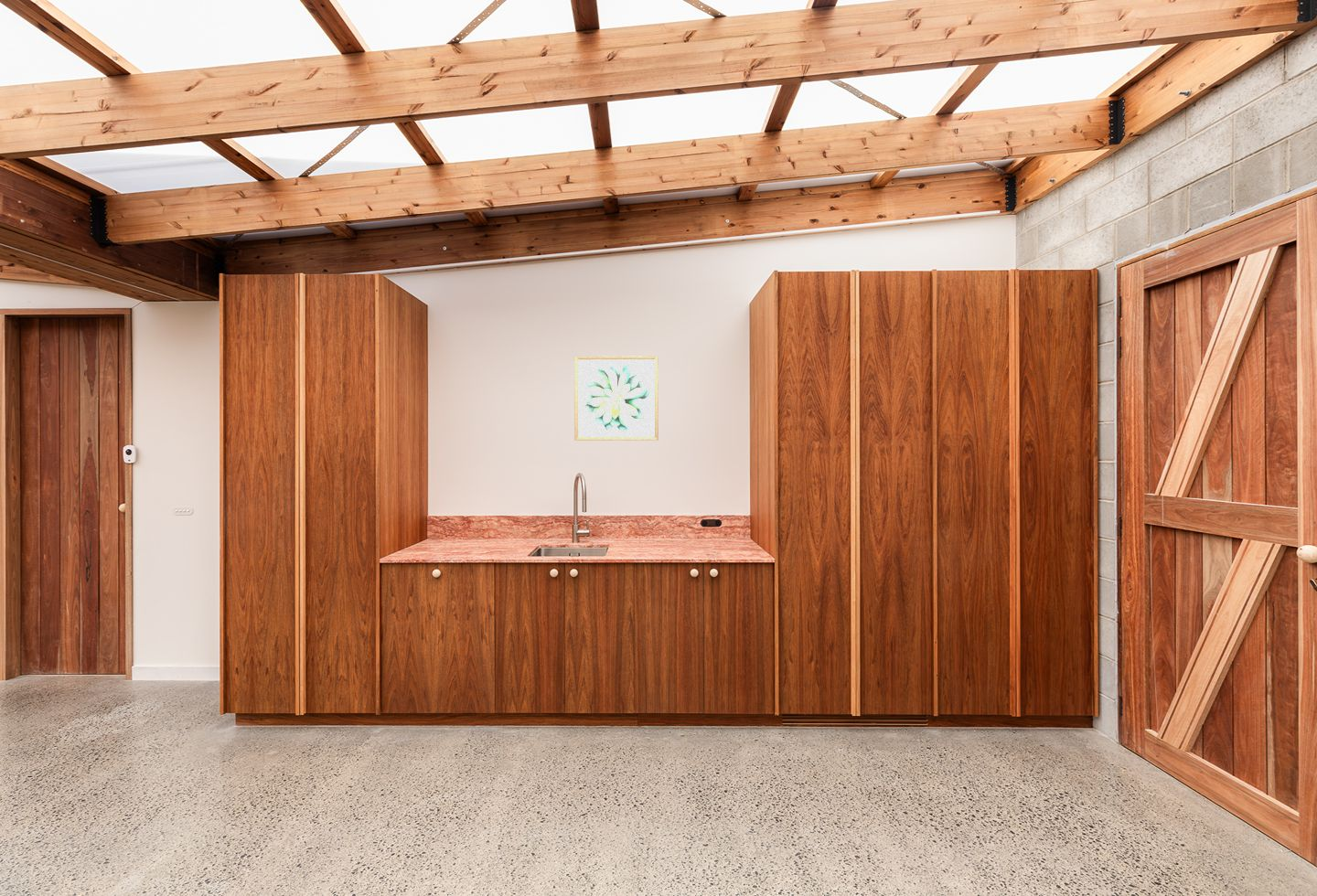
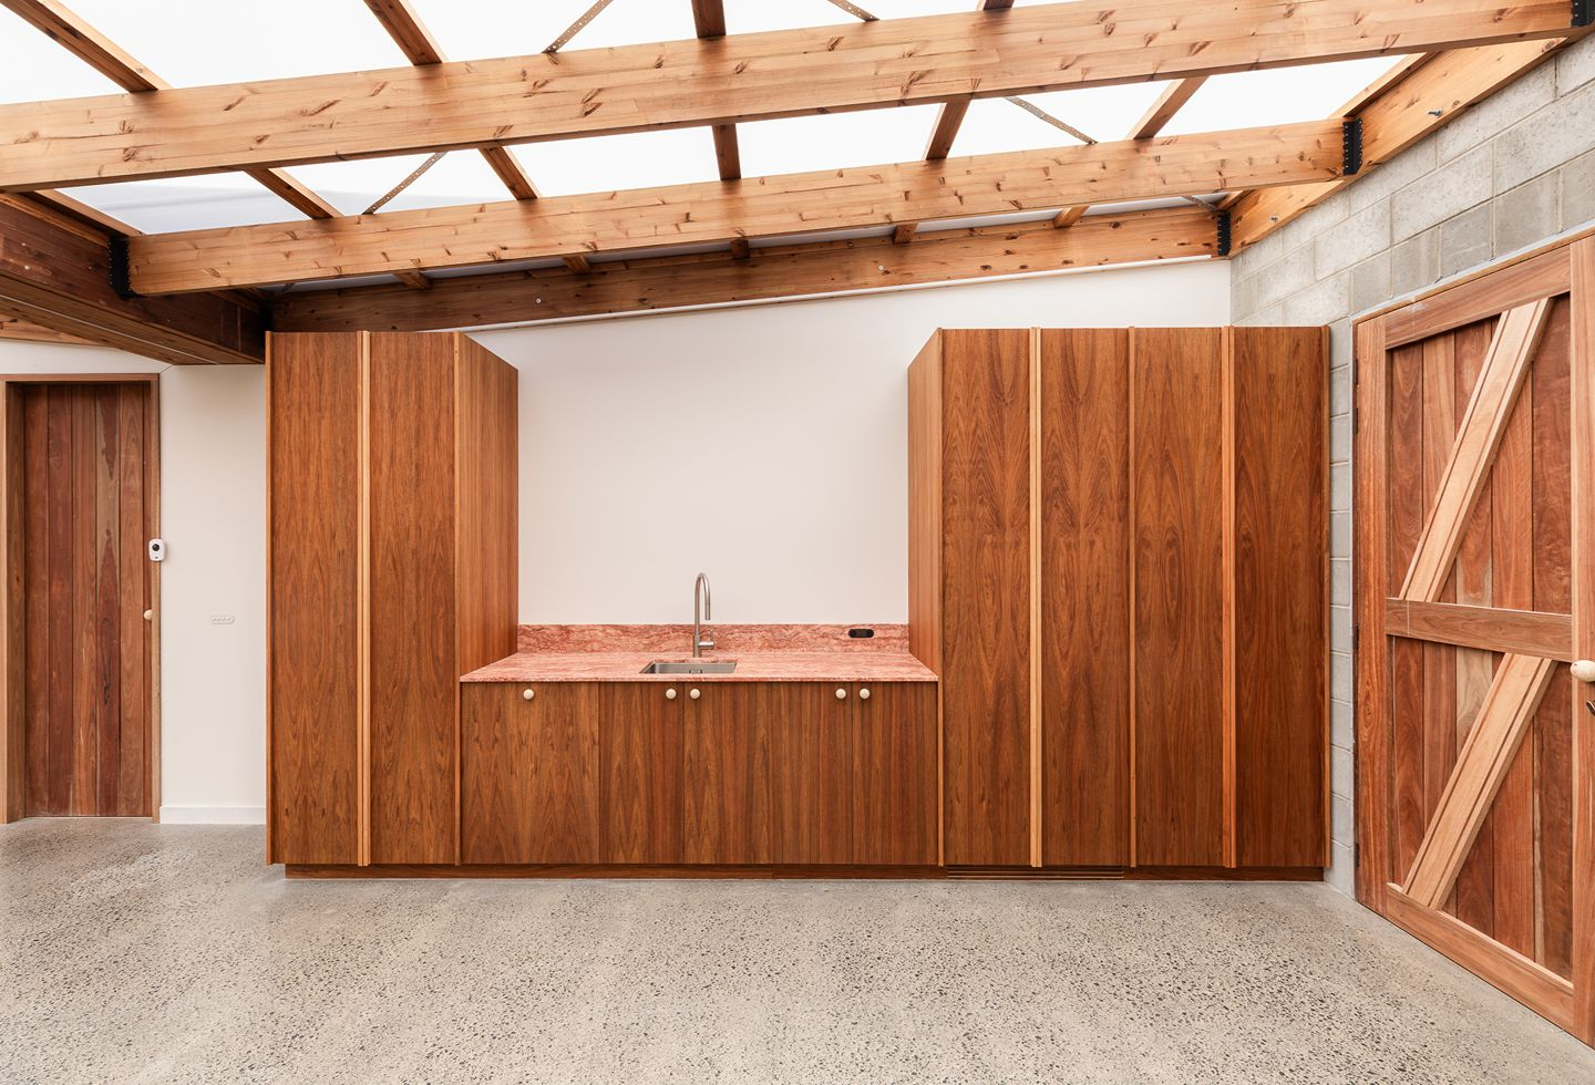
- wall art [573,355,659,442]
